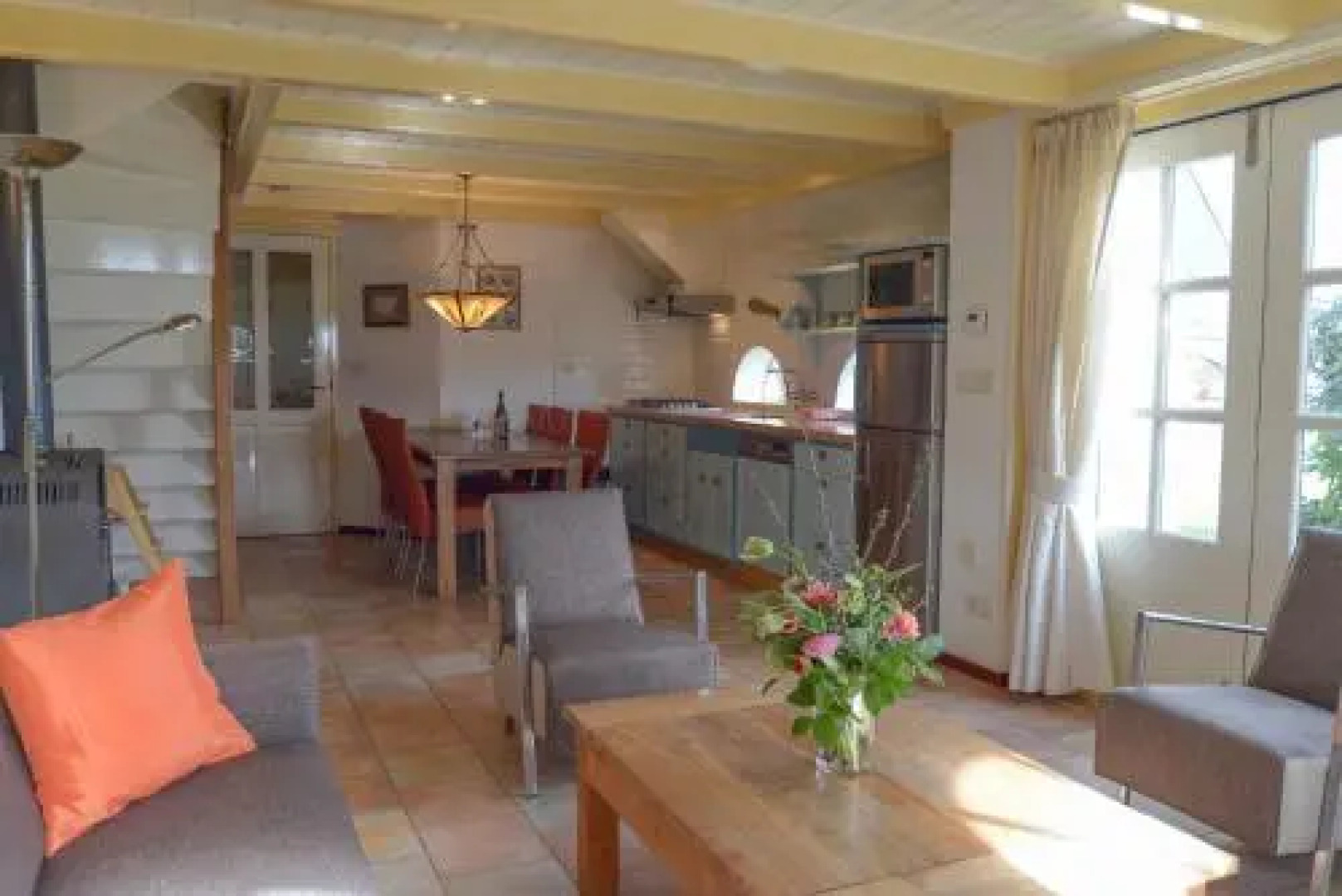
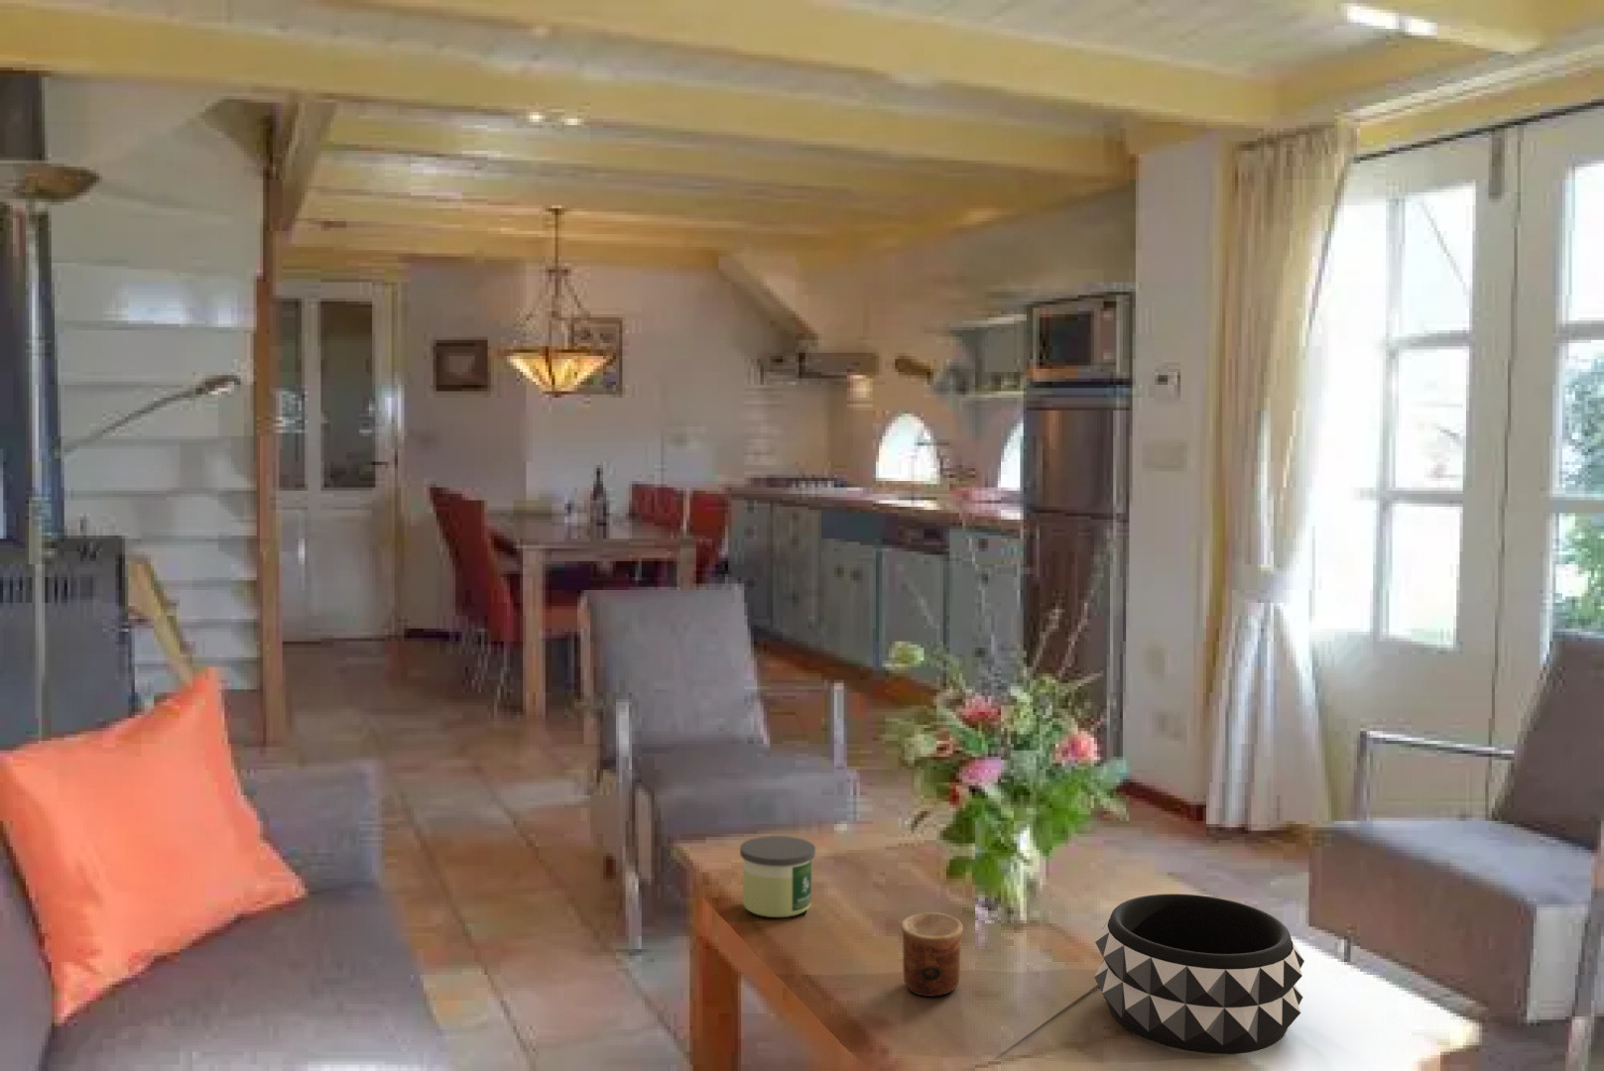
+ cup [901,911,965,998]
+ candle [739,836,816,918]
+ decorative bowl [1094,893,1305,1055]
